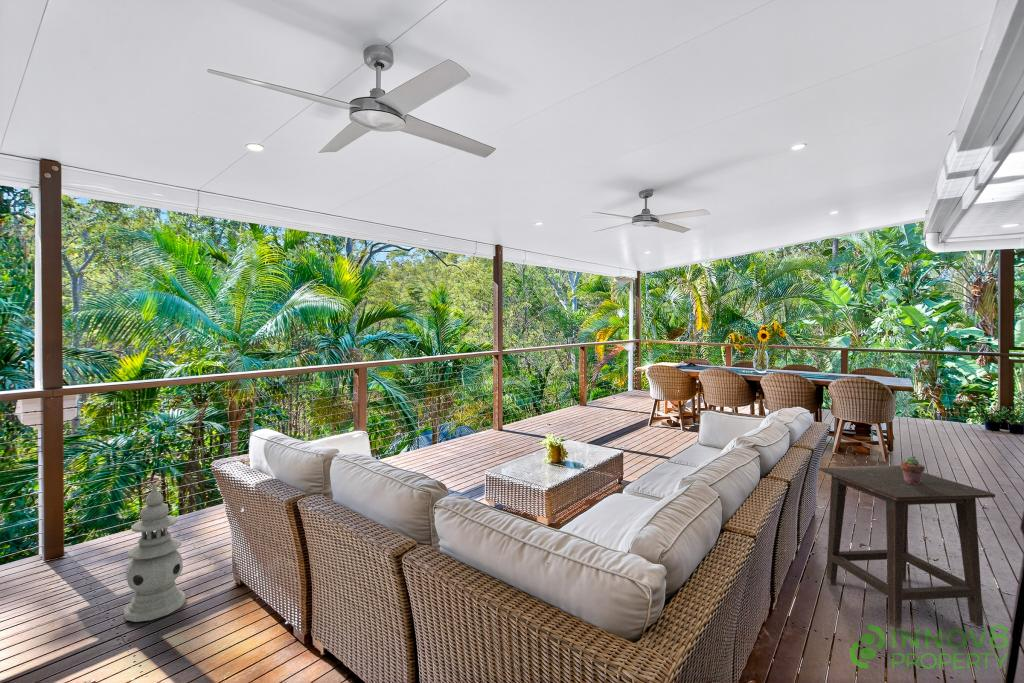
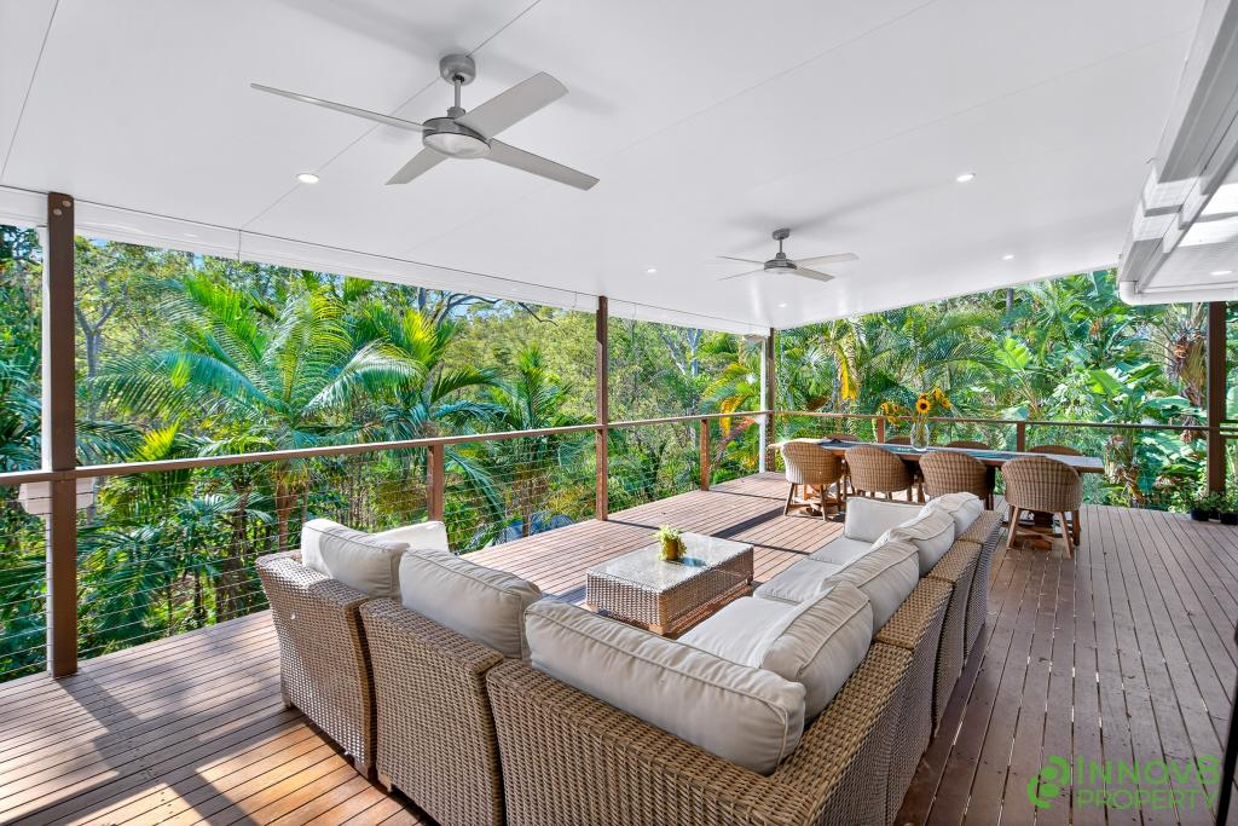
- side table [817,465,996,631]
- lantern [123,482,187,623]
- potted succulent [900,456,926,484]
